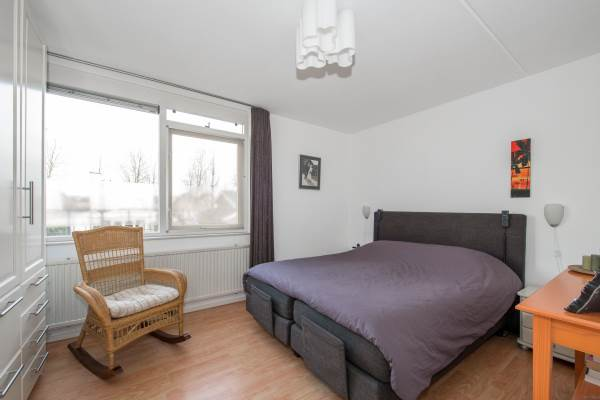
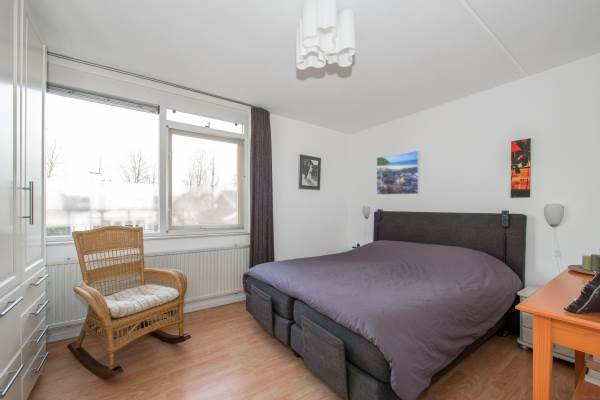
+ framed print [376,150,420,196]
